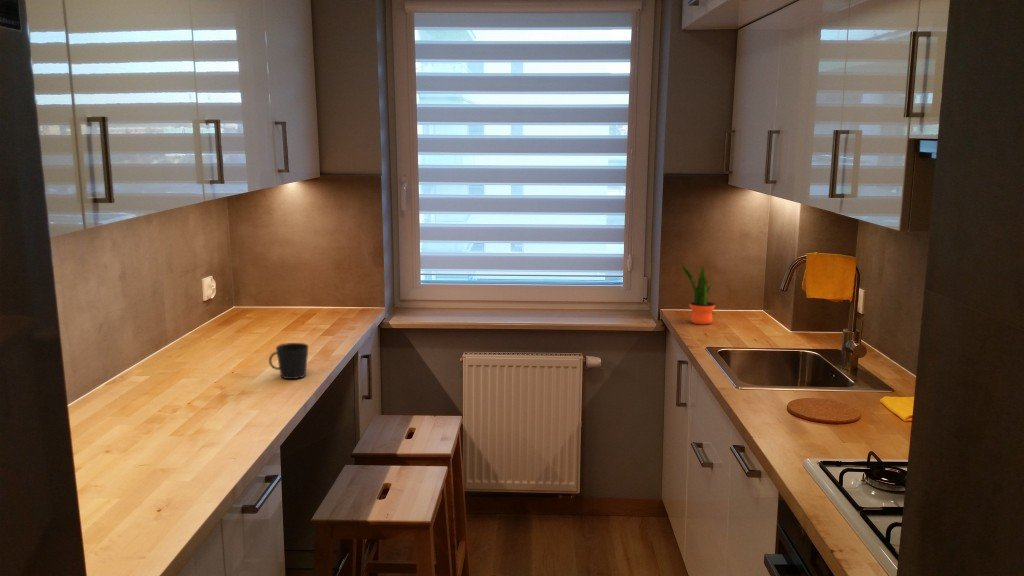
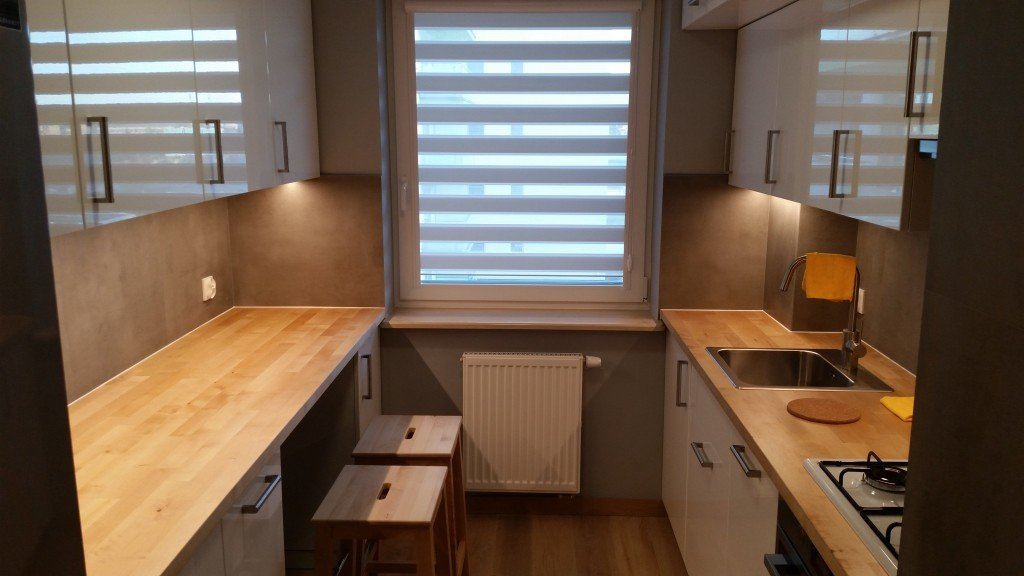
- cup [268,342,309,380]
- potted plant [680,262,716,325]
